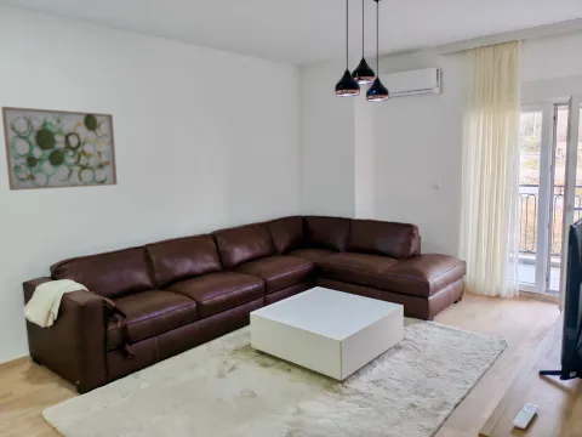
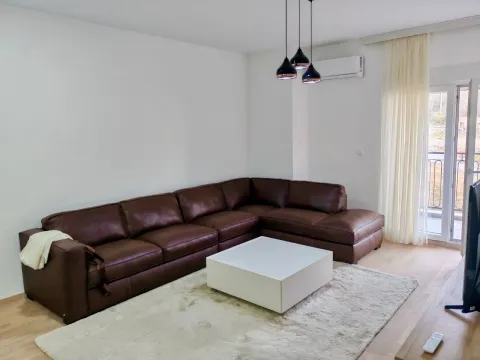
- wall art [0,106,119,192]
